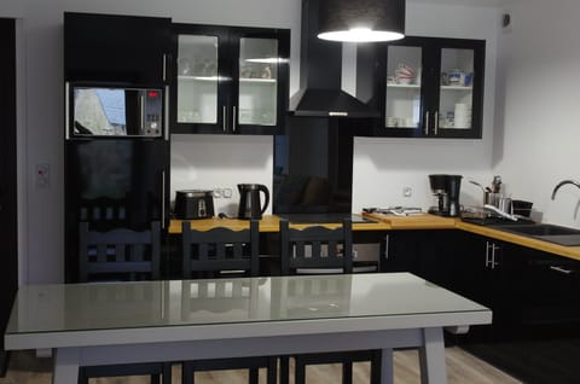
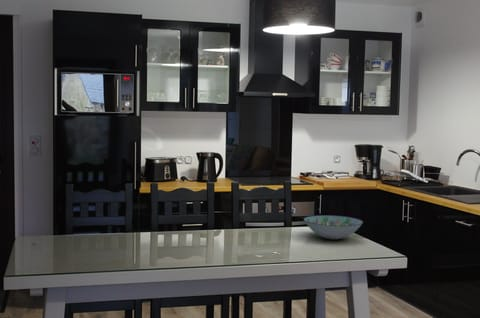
+ decorative bowl [303,214,364,241]
